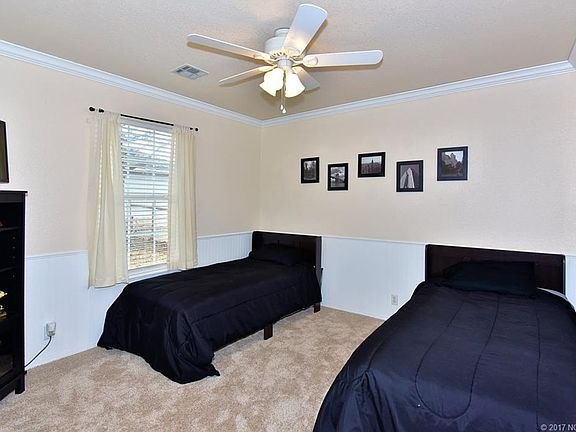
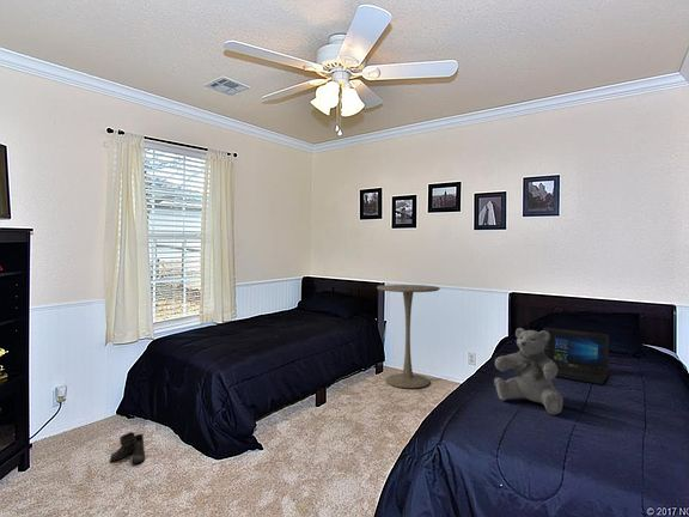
+ teddy bear [493,327,565,415]
+ pedestal table [376,284,441,389]
+ laptop [542,327,610,385]
+ boots [109,431,151,466]
